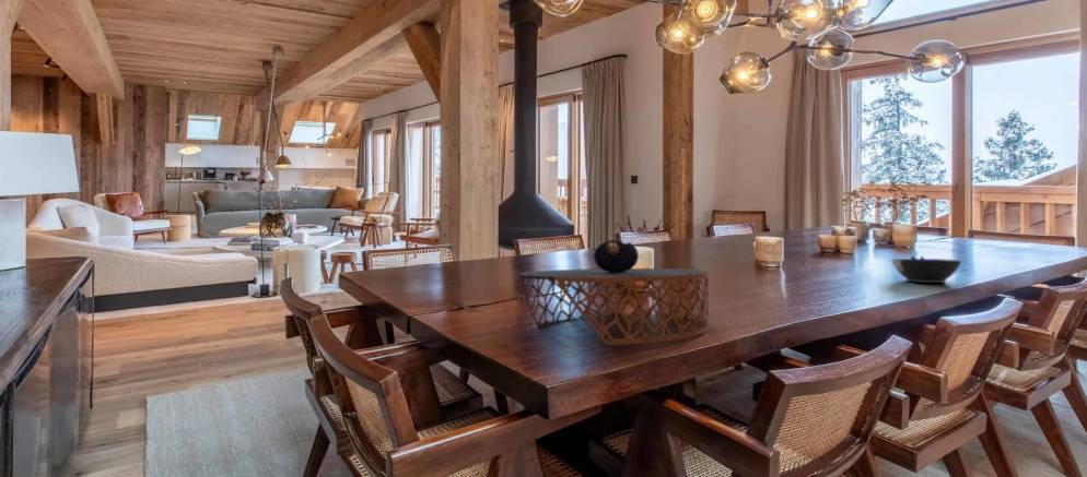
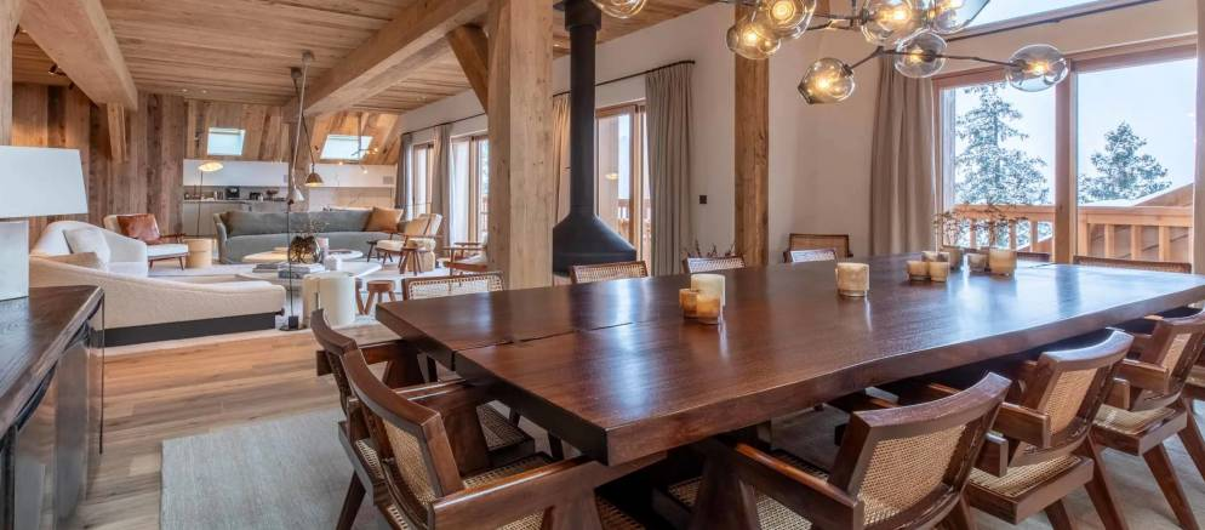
- cereal bowl [891,255,962,284]
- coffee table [519,239,710,346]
